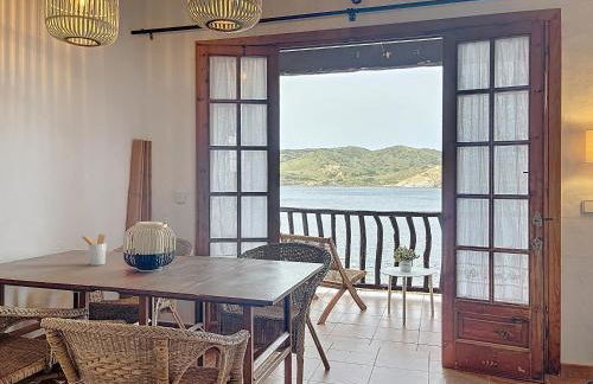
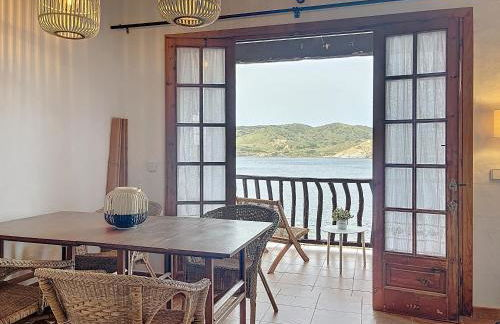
- utensil holder [79,233,108,267]
